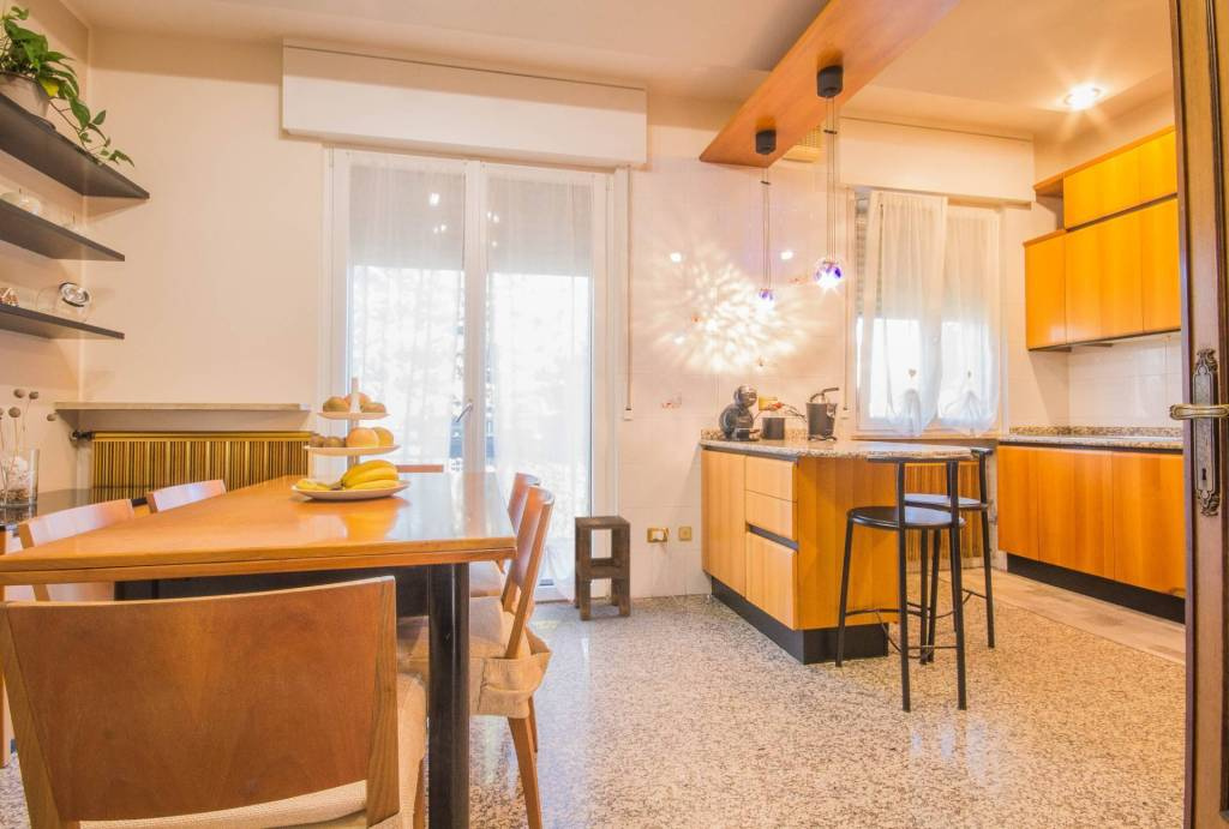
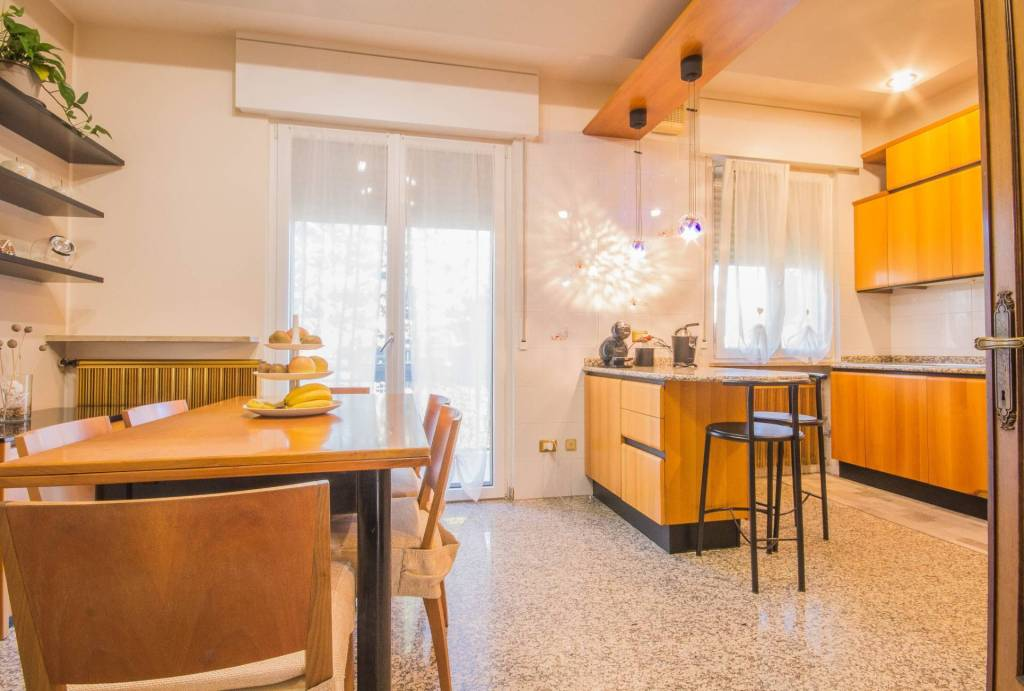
- side table [574,515,631,621]
